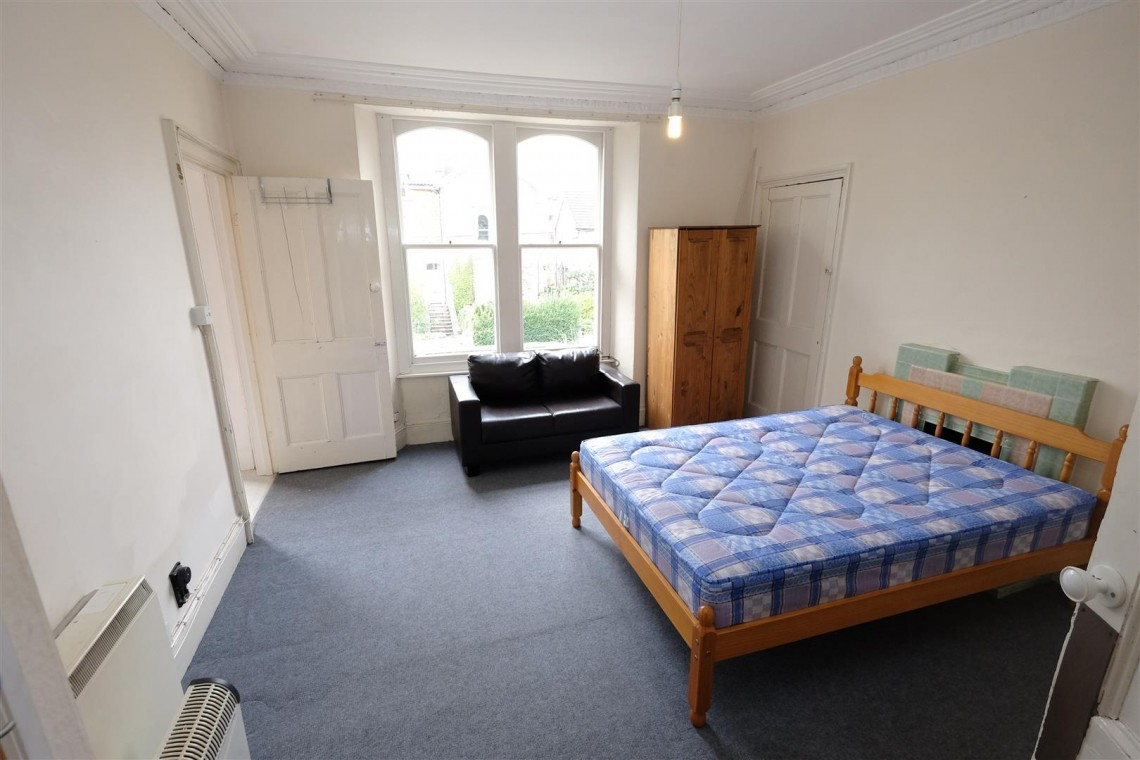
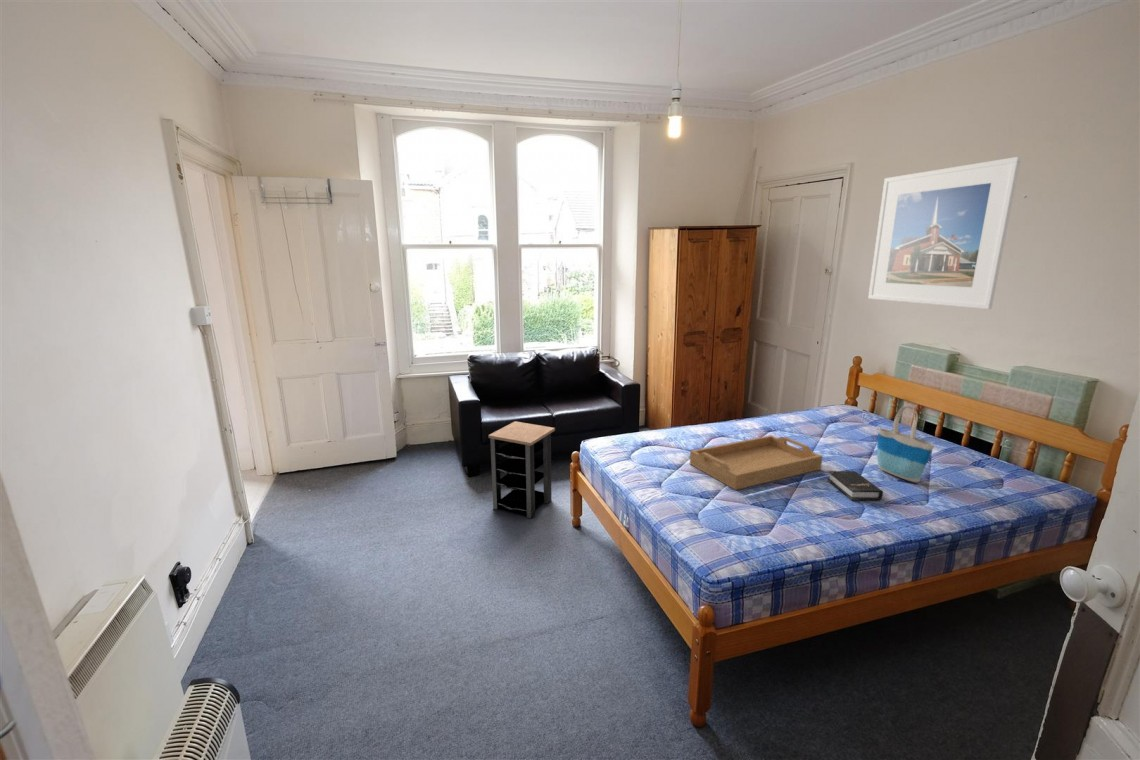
+ serving tray [689,434,824,491]
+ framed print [867,156,1022,310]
+ tote bag [876,405,935,484]
+ hardback book [826,470,884,501]
+ side table [488,421,556,519]
